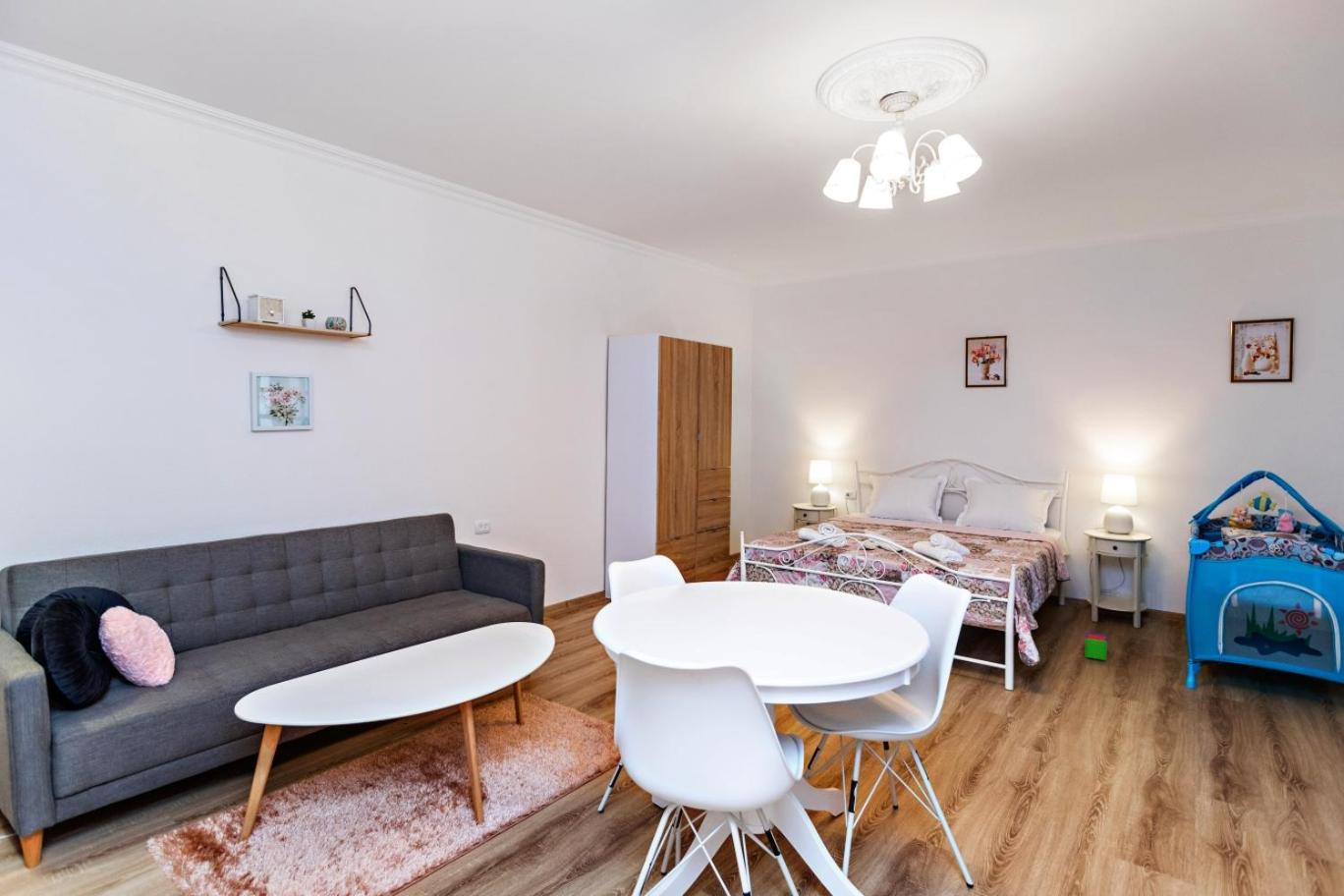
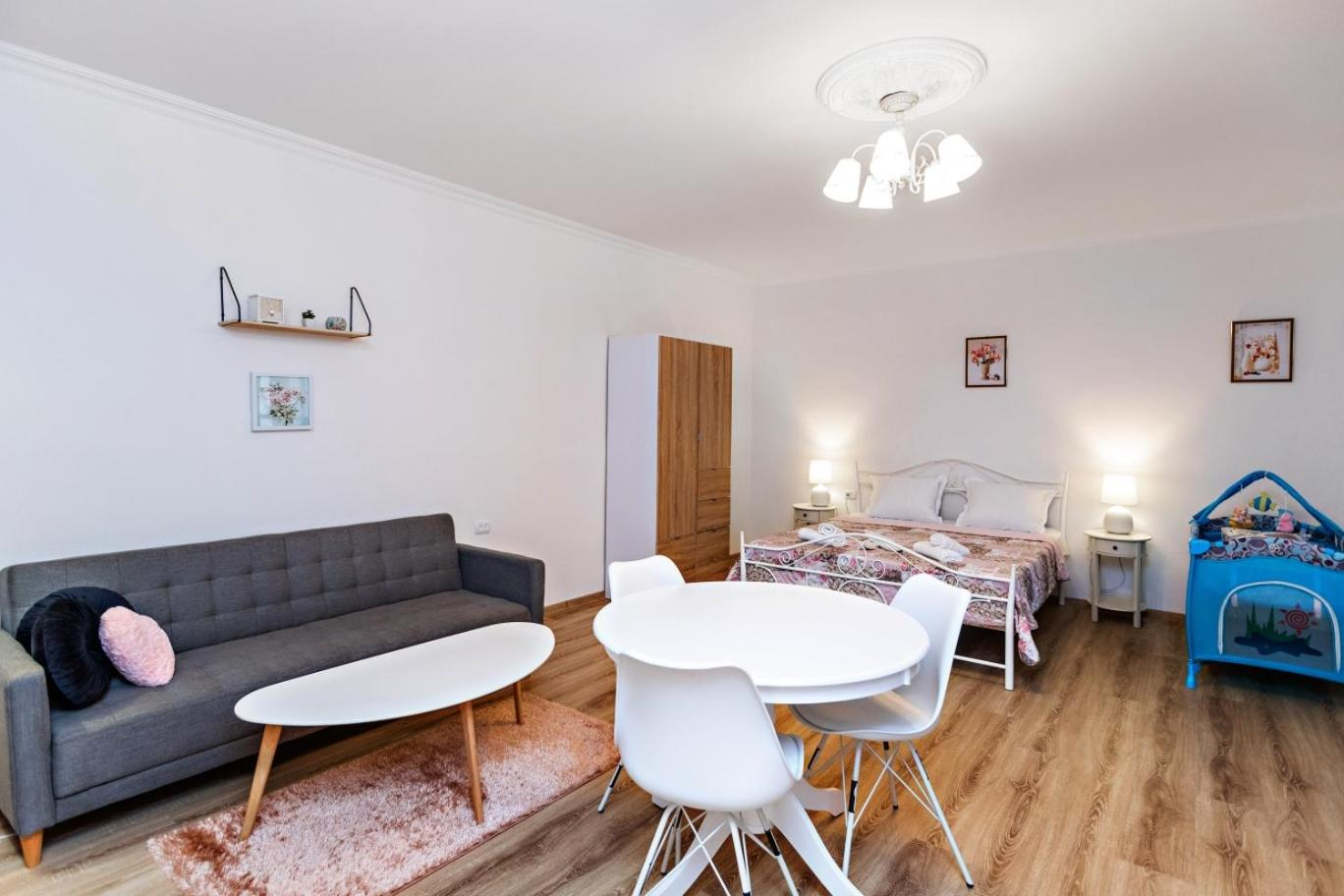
- stacking toy [1084,632,1109,661]
